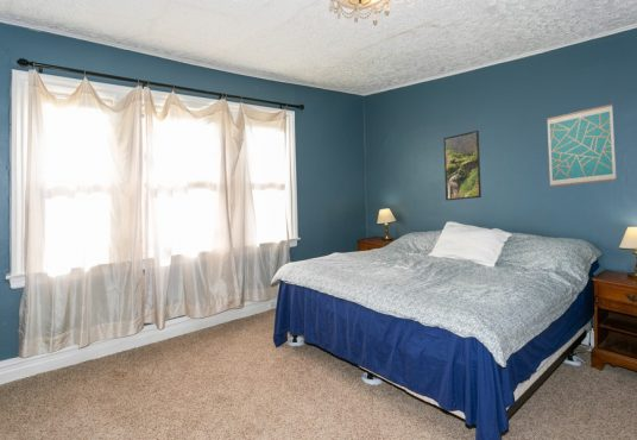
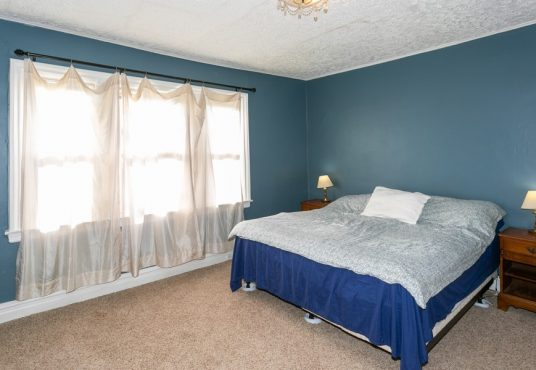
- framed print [442,130,483,201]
- wall art [545,103,617,188]
